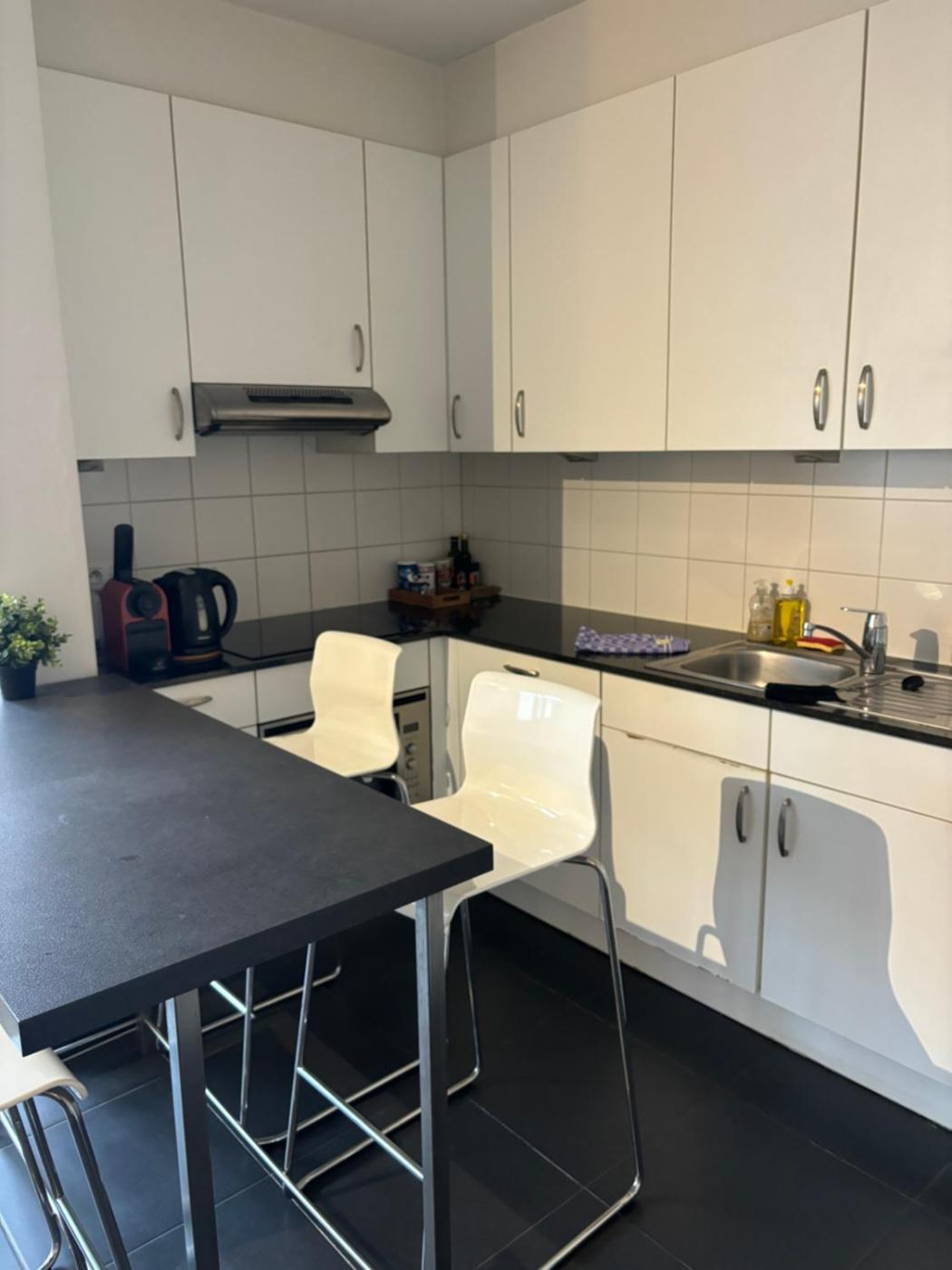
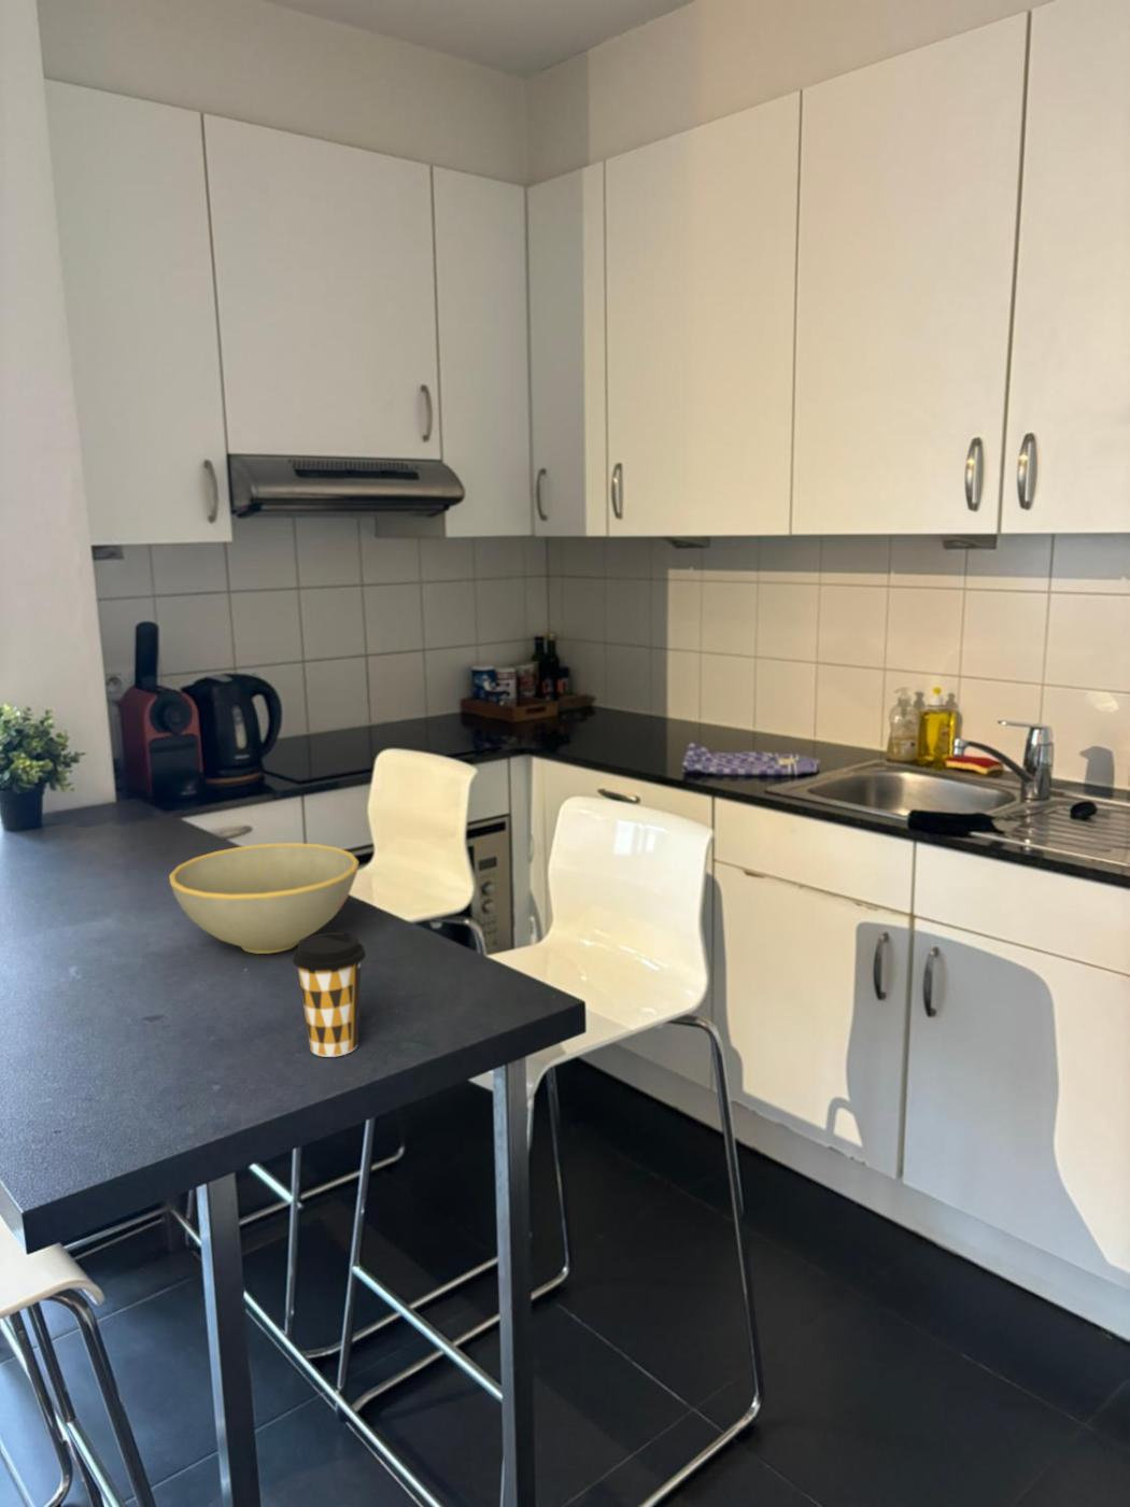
+ coffee cup [292,931,367,1058]
+ bowl [167,841,360,955]
